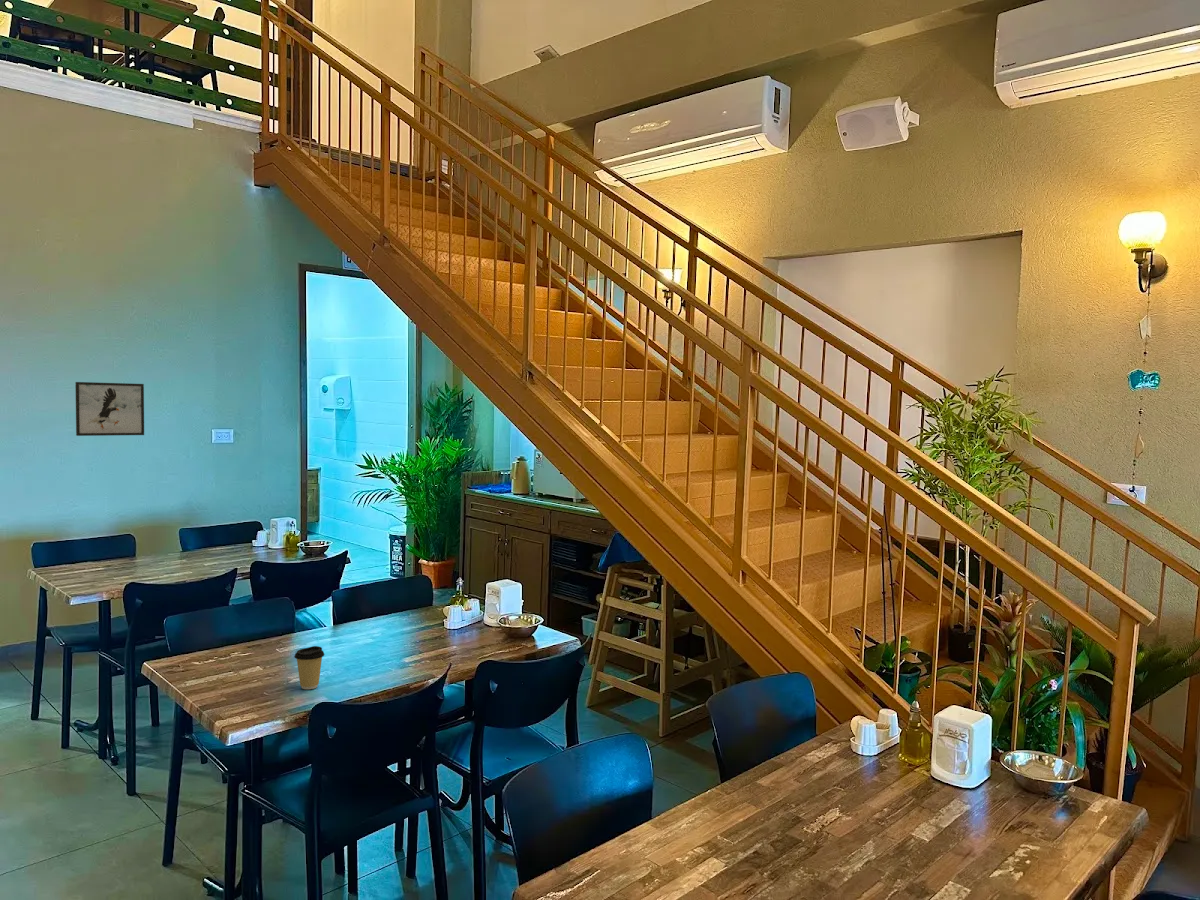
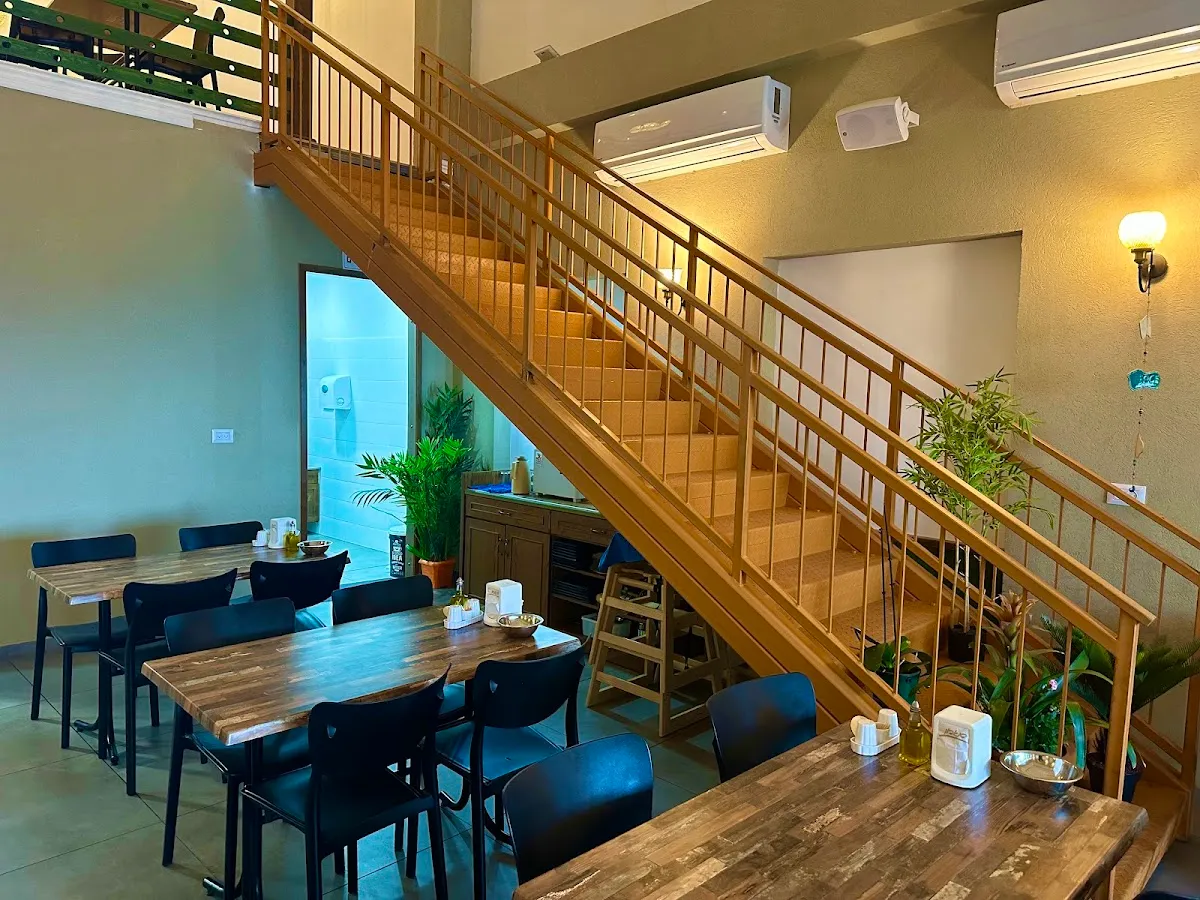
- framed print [75,381,145,437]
- coffee cup [293,645,325,690]
